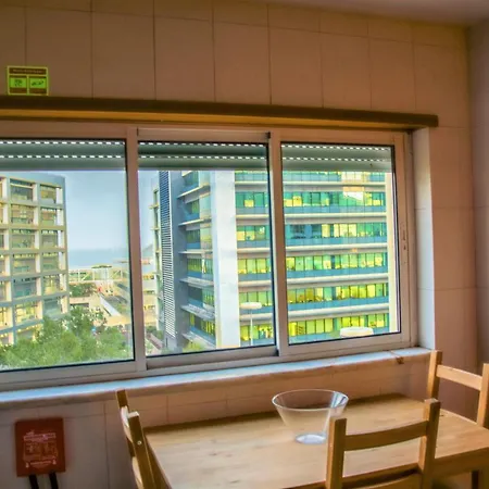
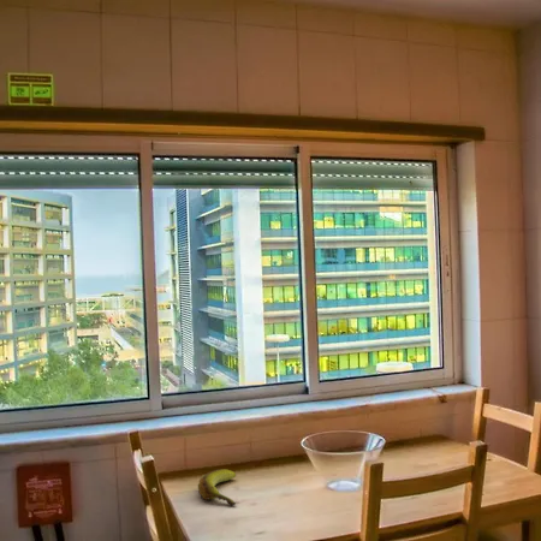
+ banana [197,468,237,506]
